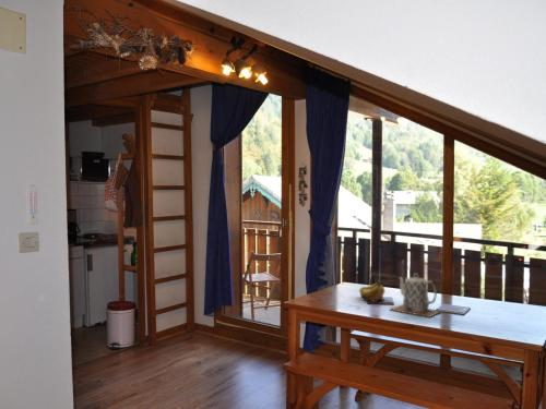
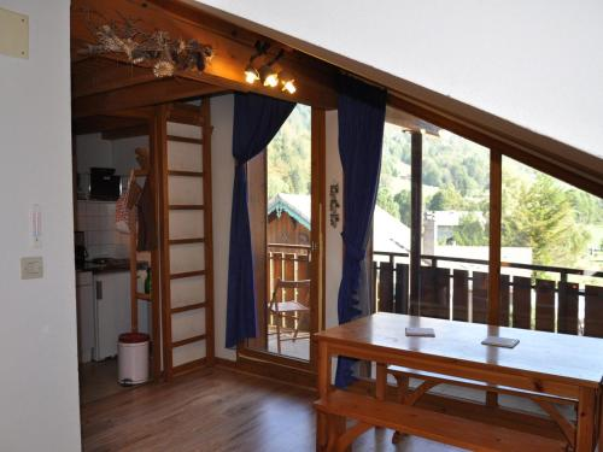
- fruit [358,279,385,302]
- teapot [389,272,443,318]
